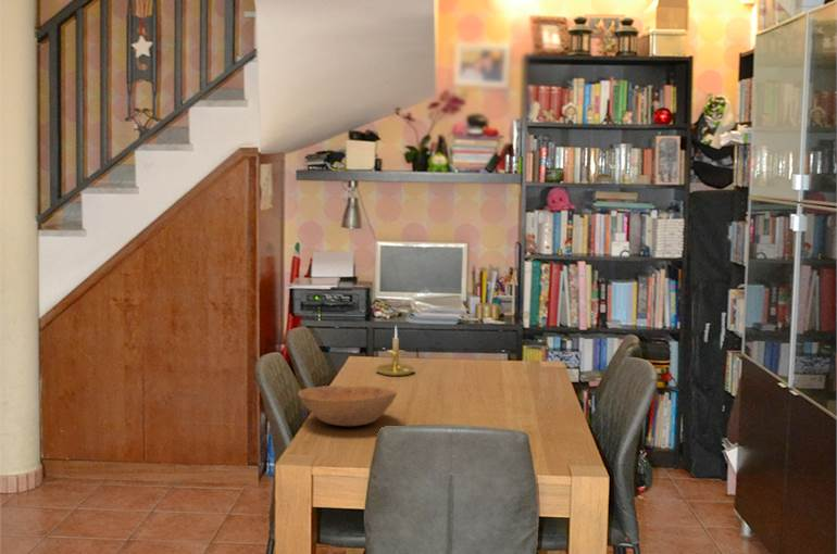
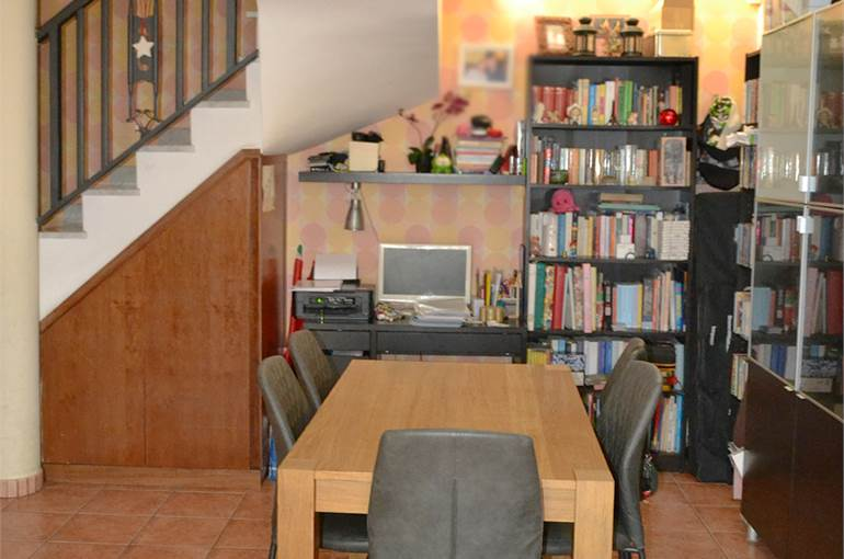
- bowl [297,385,398,427]
- candle holder [375,325,415,377]
